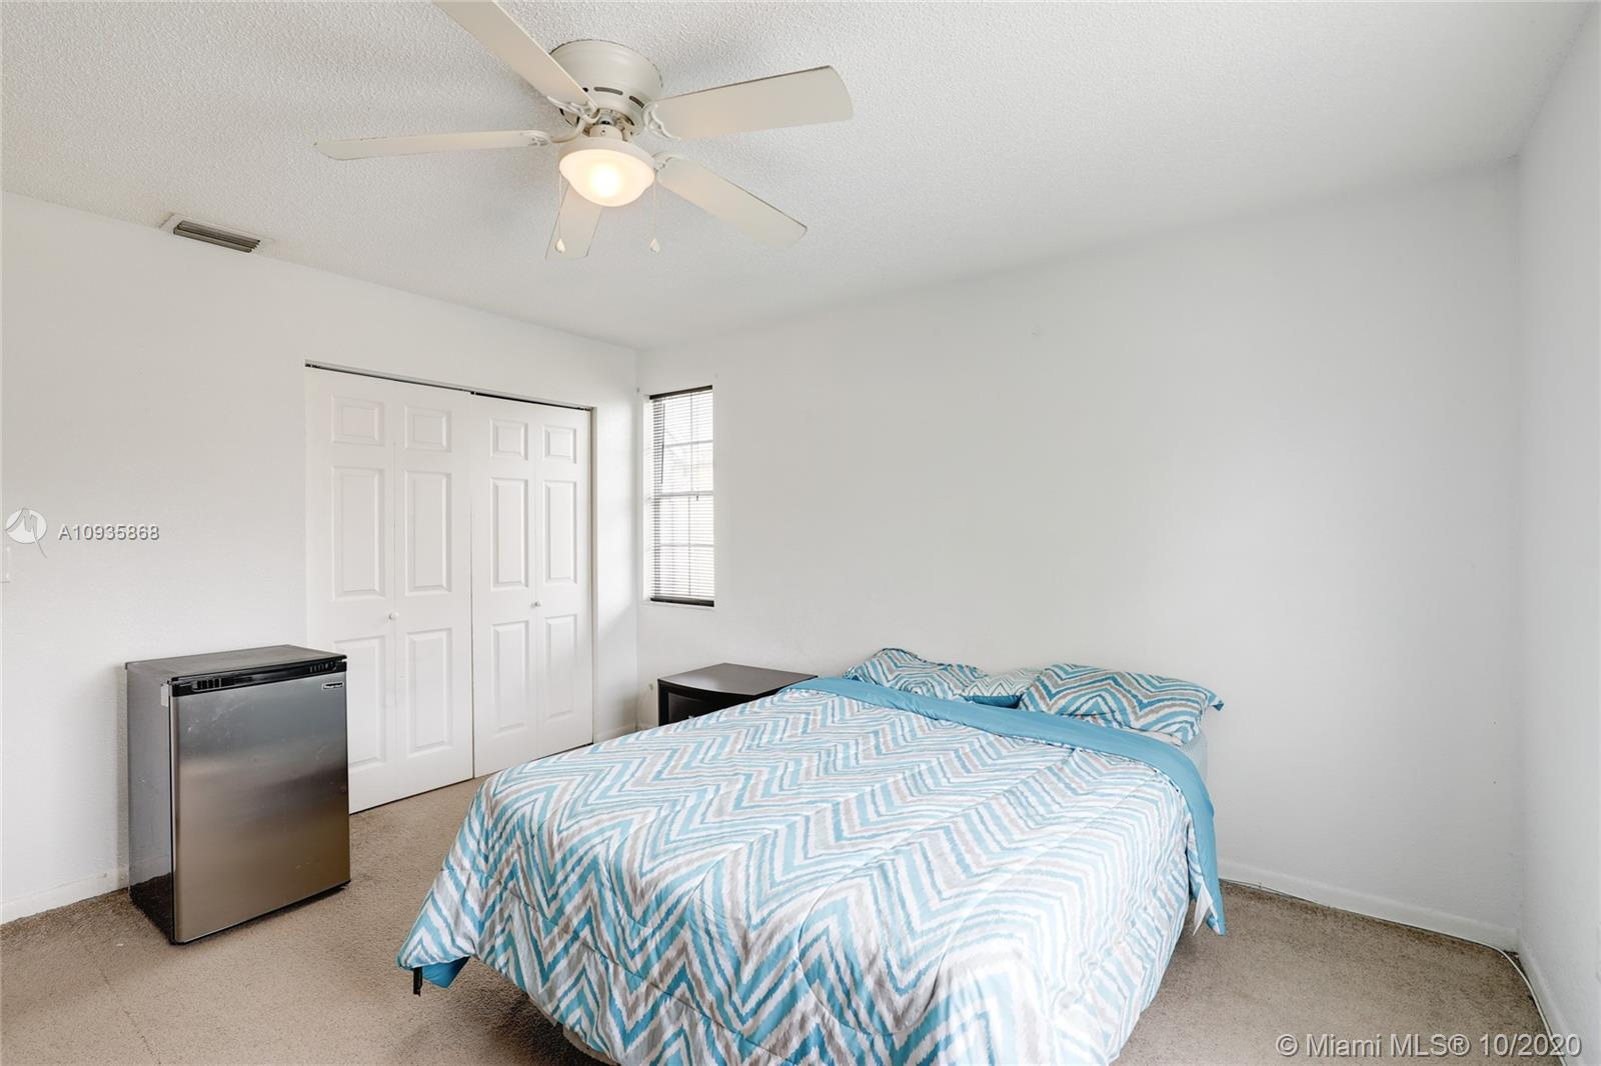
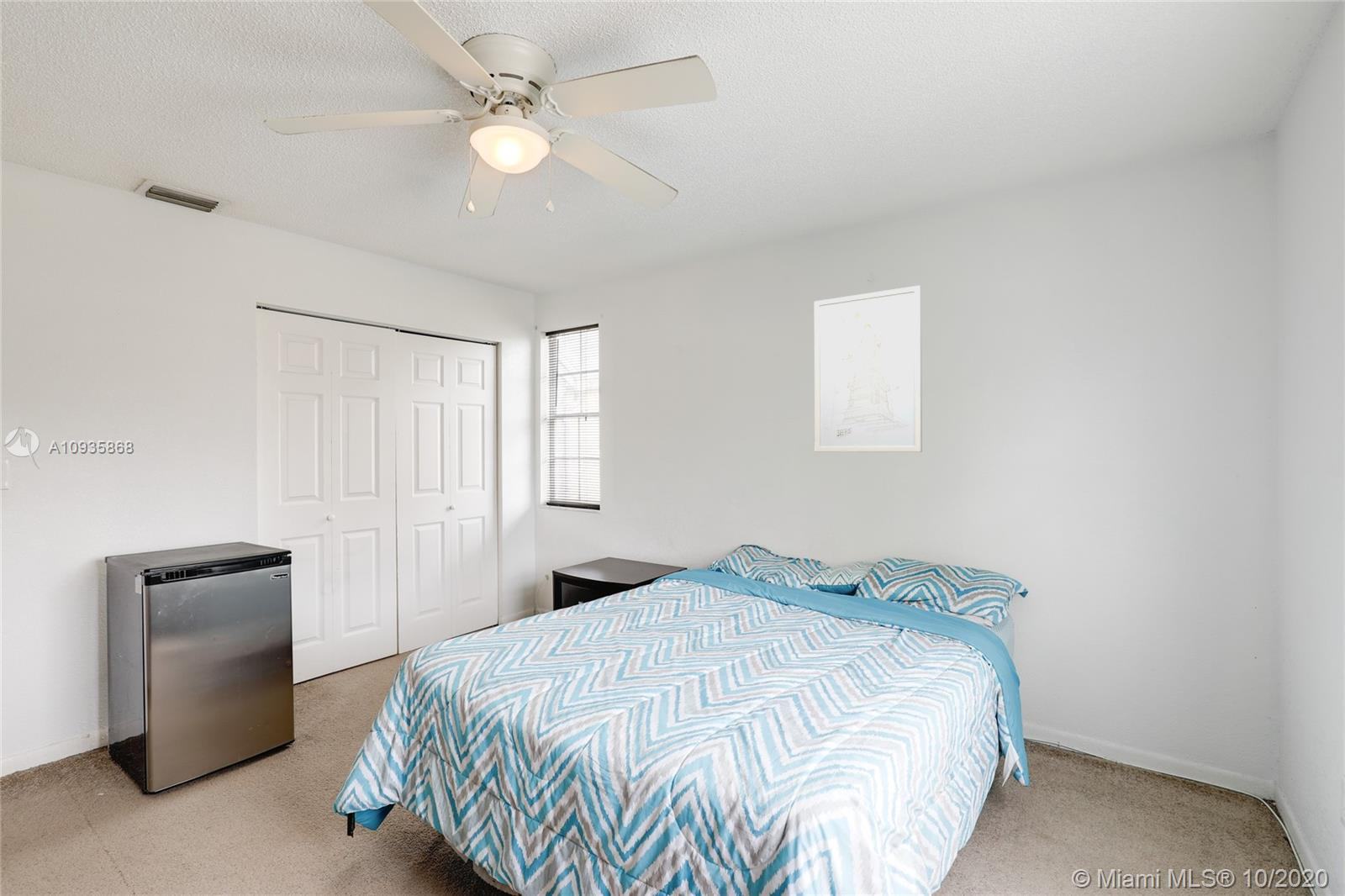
+ wall art [814,285,923,453]
